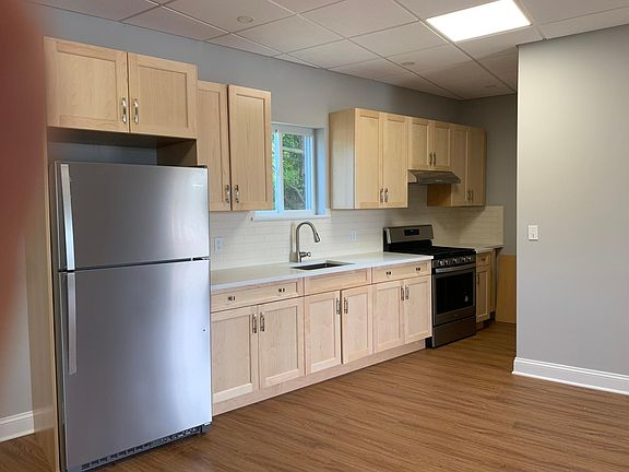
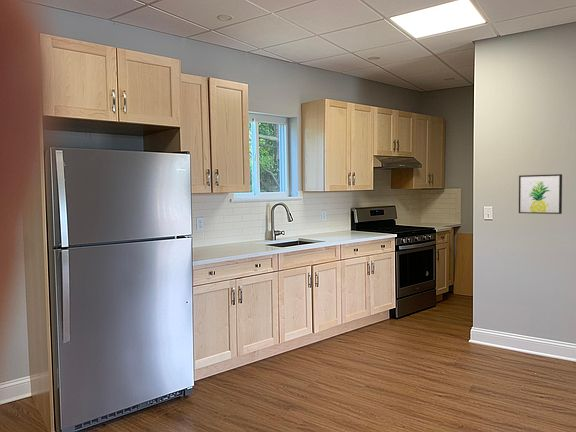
+ wall art [518,173,563,215]
